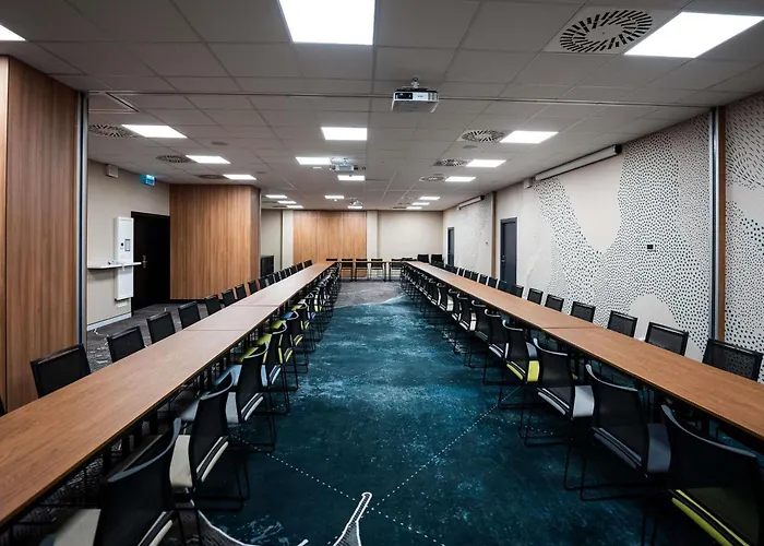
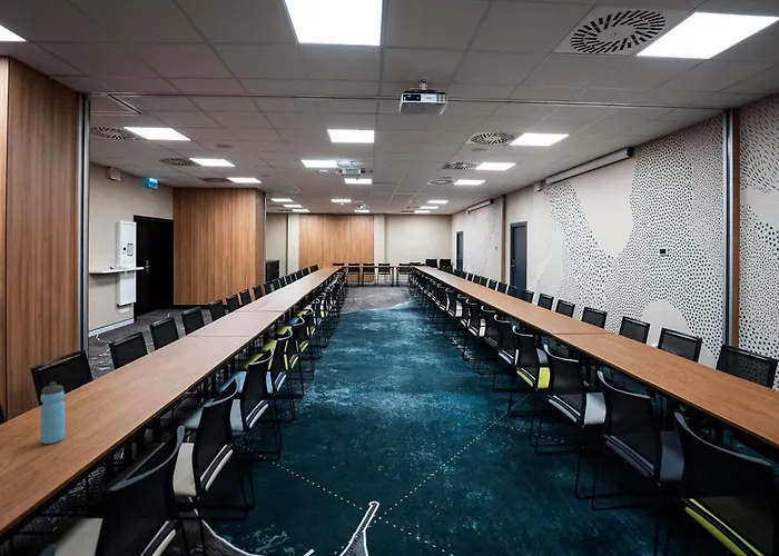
+ water bottle [40,381,66,445]
